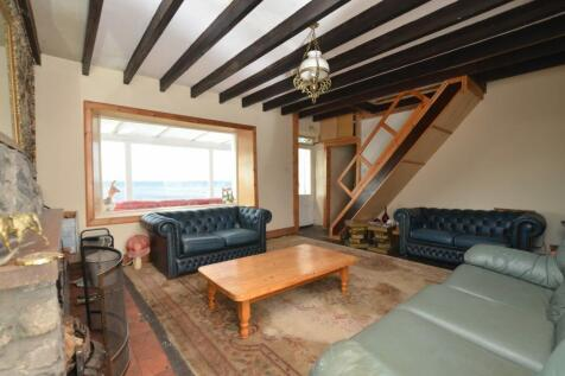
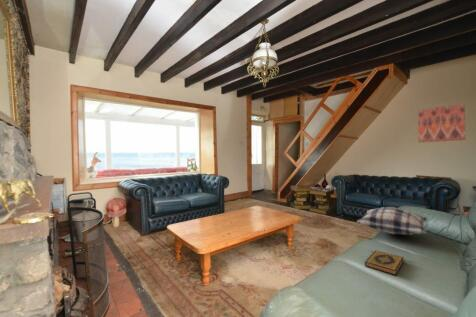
+ wall art [417,103,466,143]
+ hardback book [364,250,405,276]
+ cushion [356,206,428,236]
